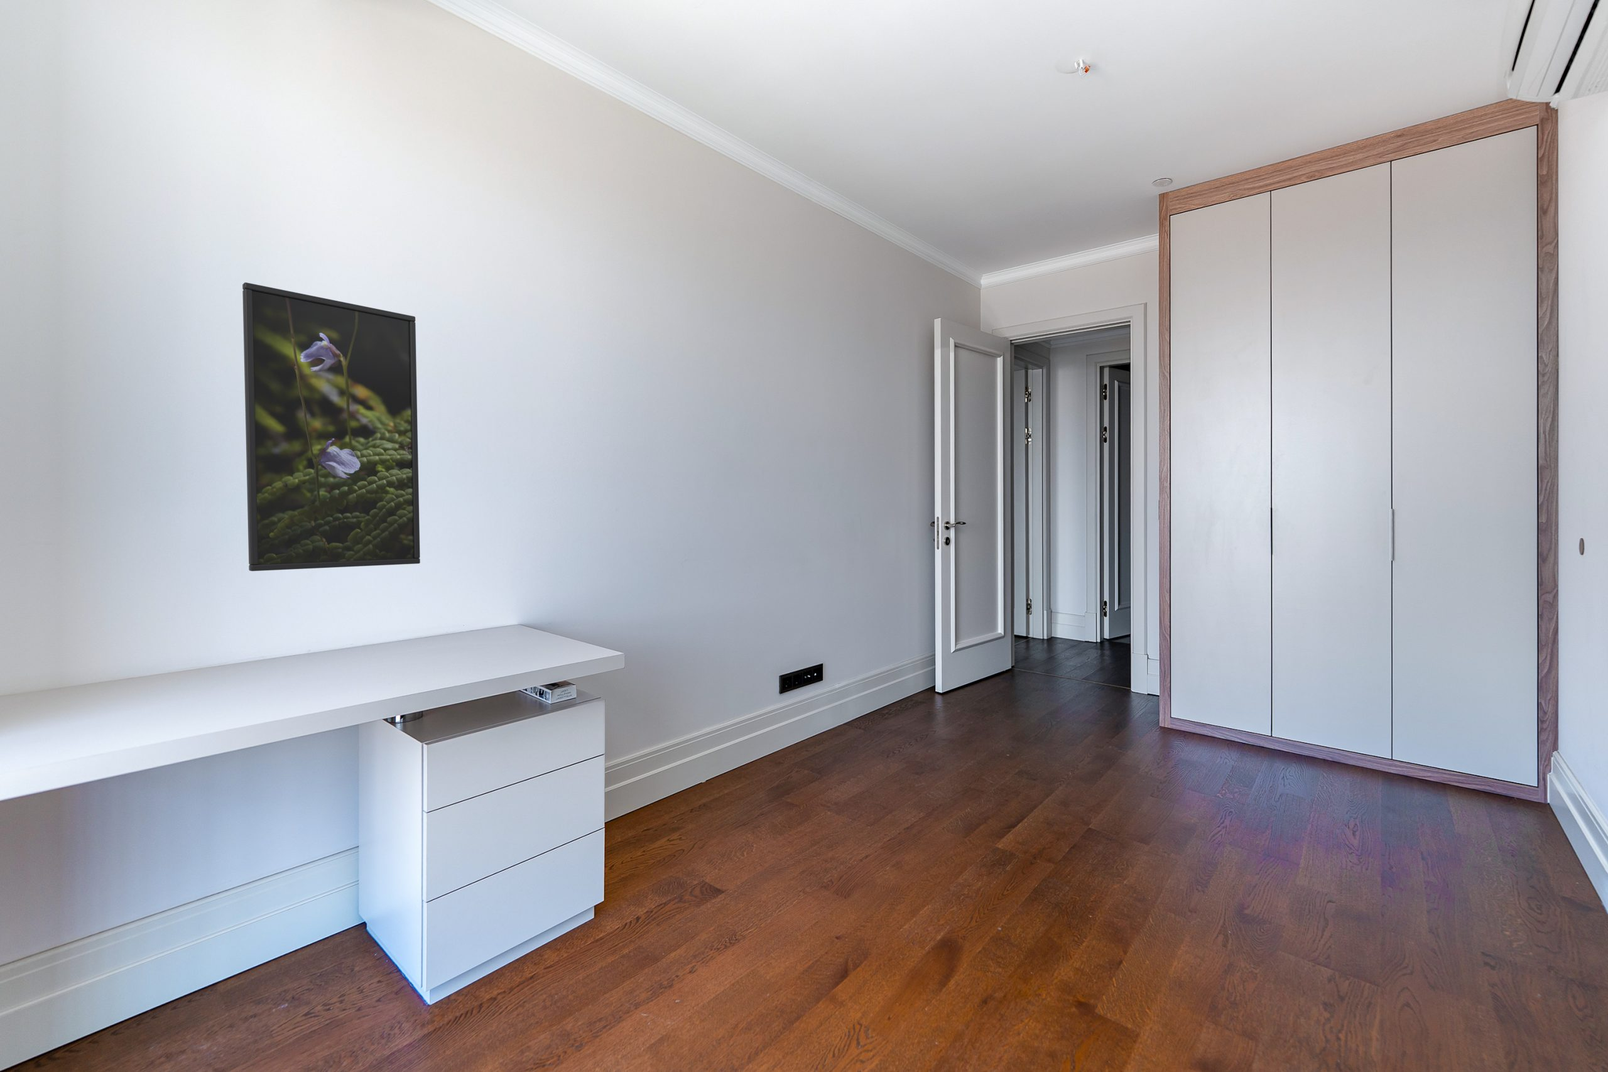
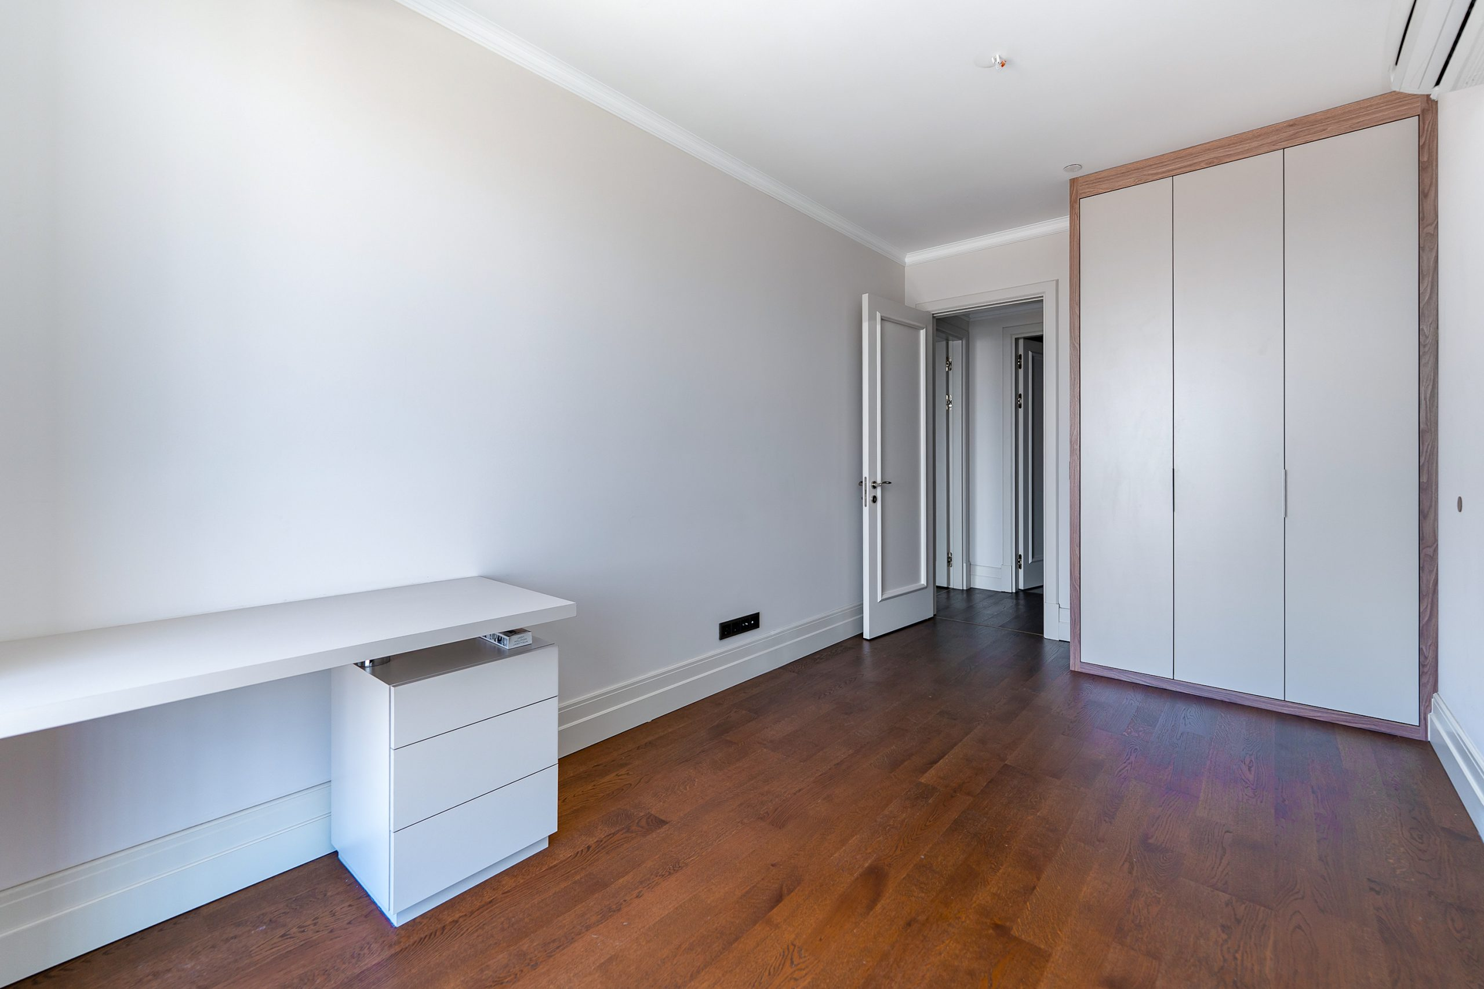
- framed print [242,282,421,572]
